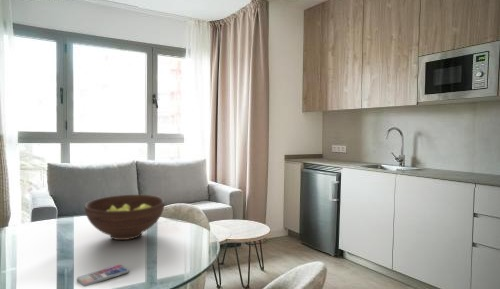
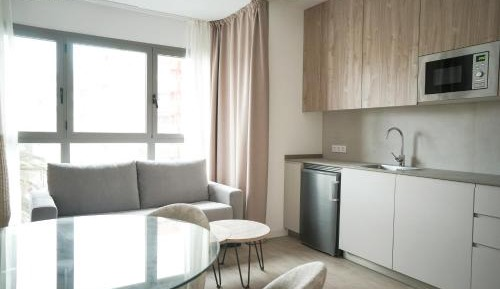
- smartphone [76,264,130,287]
- fruit bowl [84,194,166,241]
